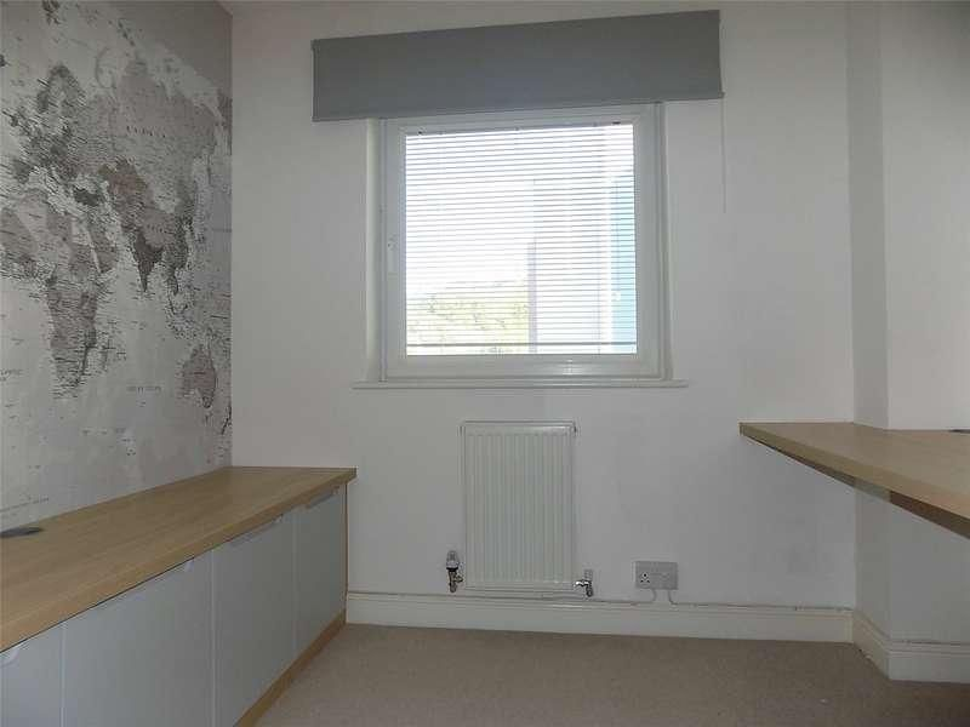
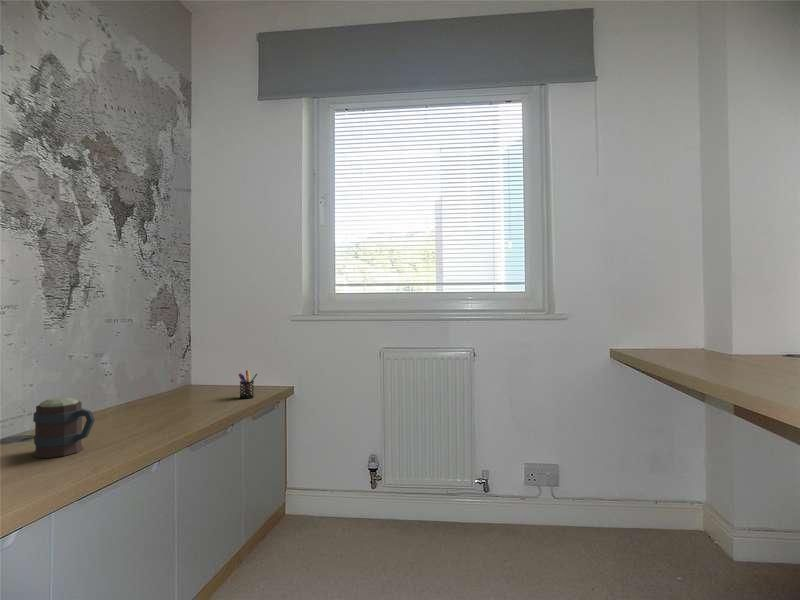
+ mug [32,396,96,459]
+ pen holder [237,369,259,400]
